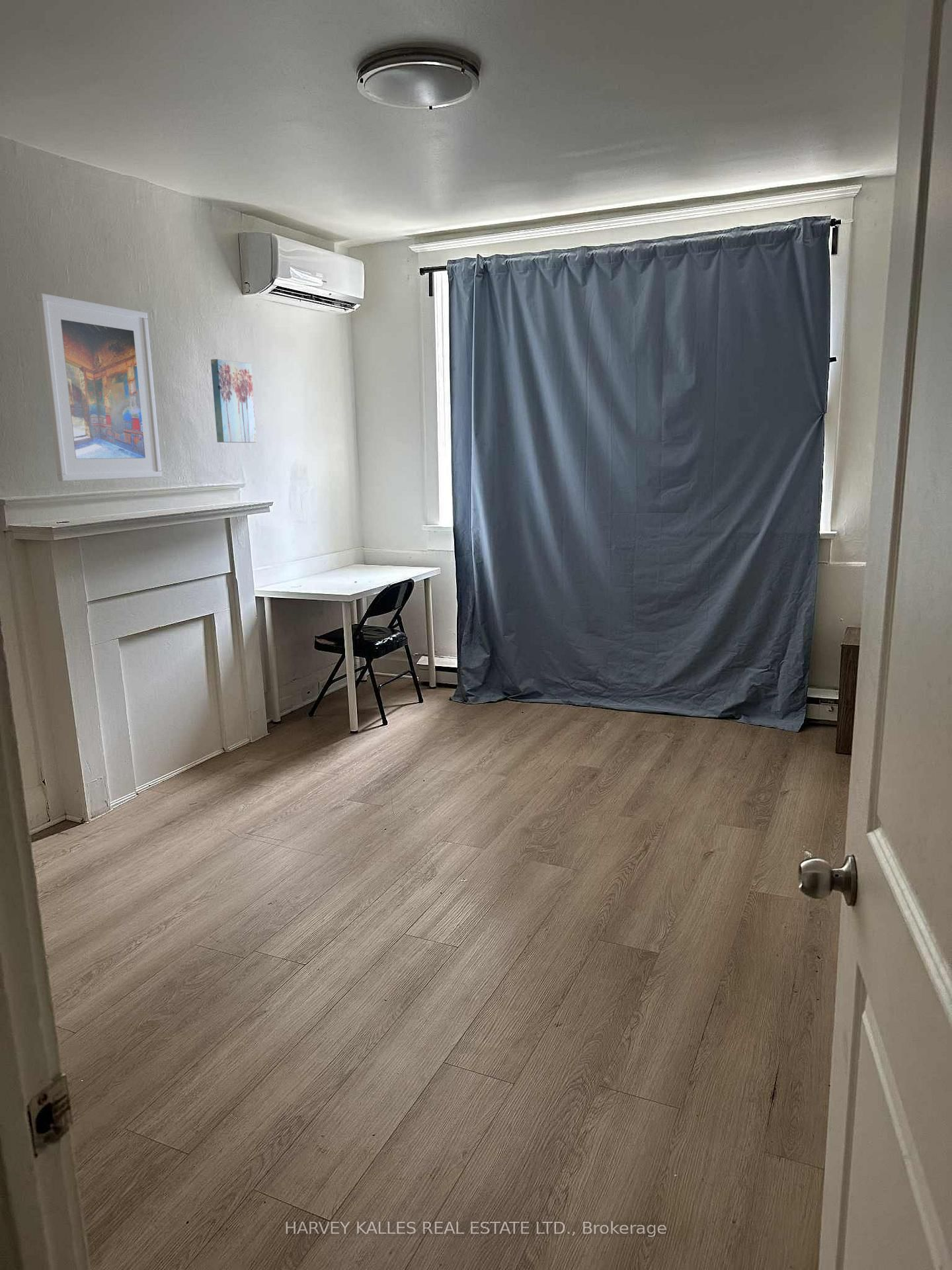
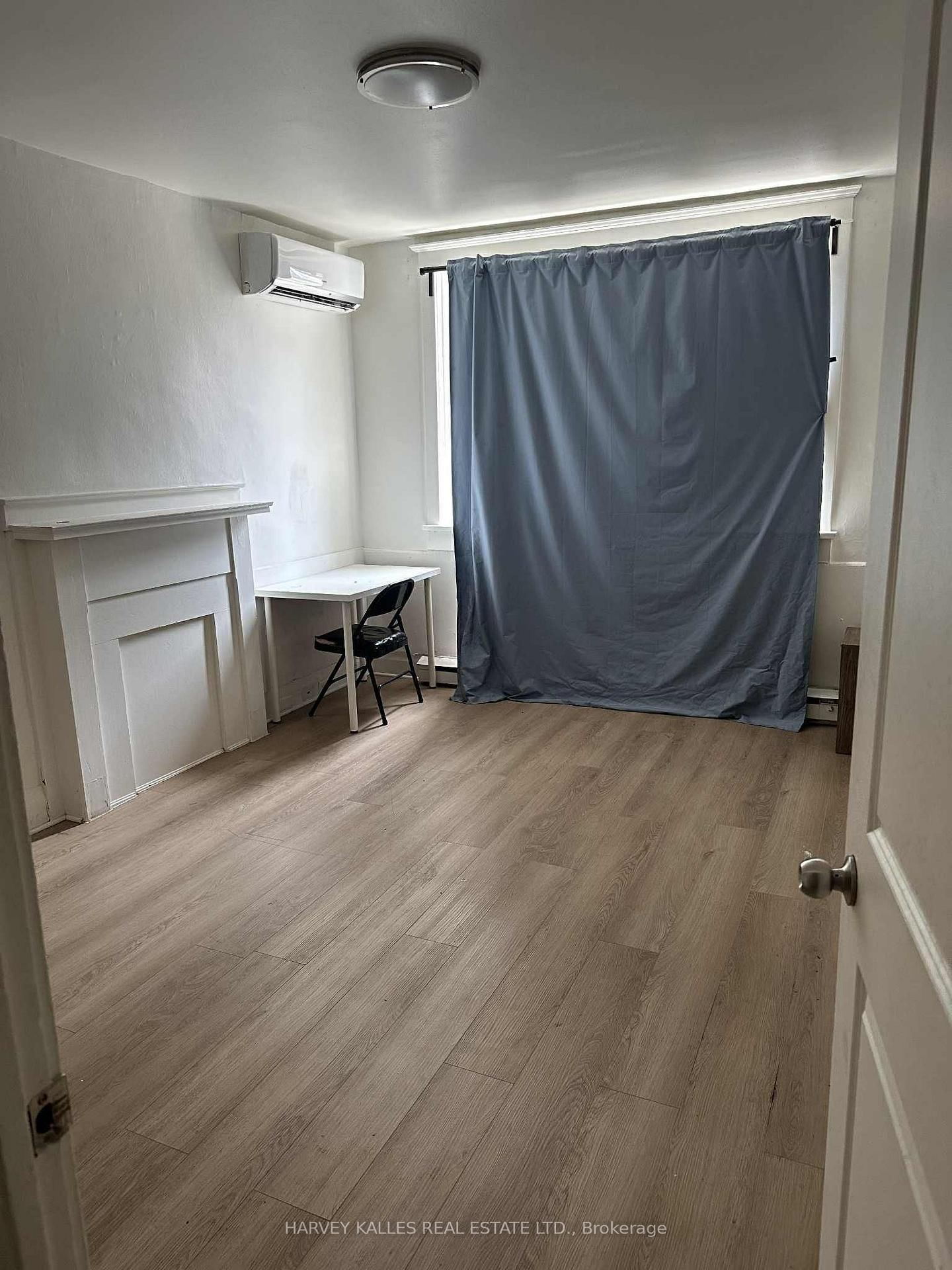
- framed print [36,292,163,482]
- wall art [210,359,257,443]
